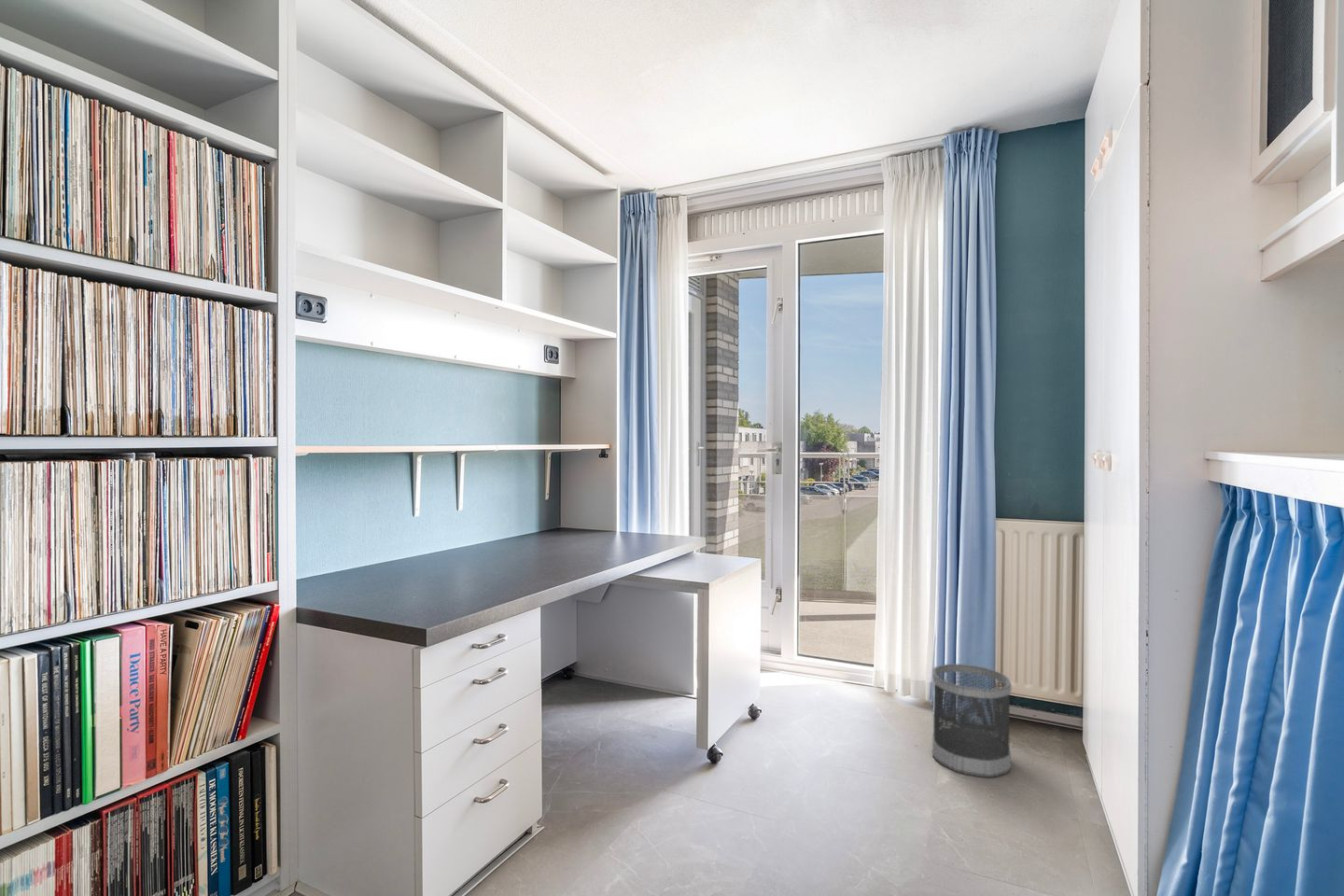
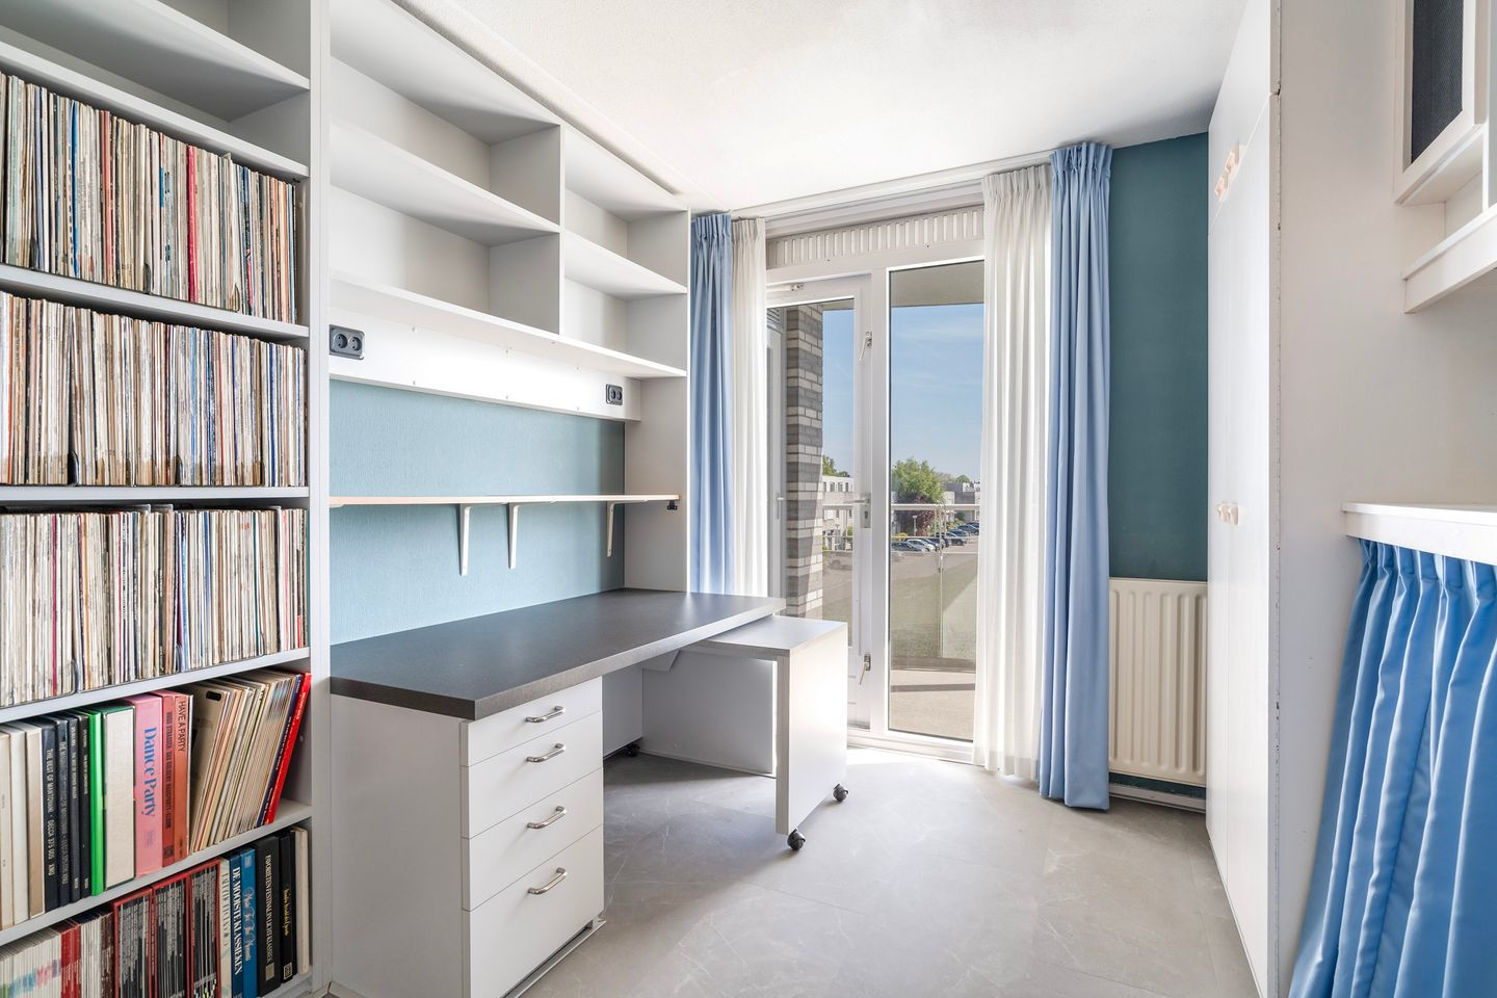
- wastebasket [931,663,1012,778]
